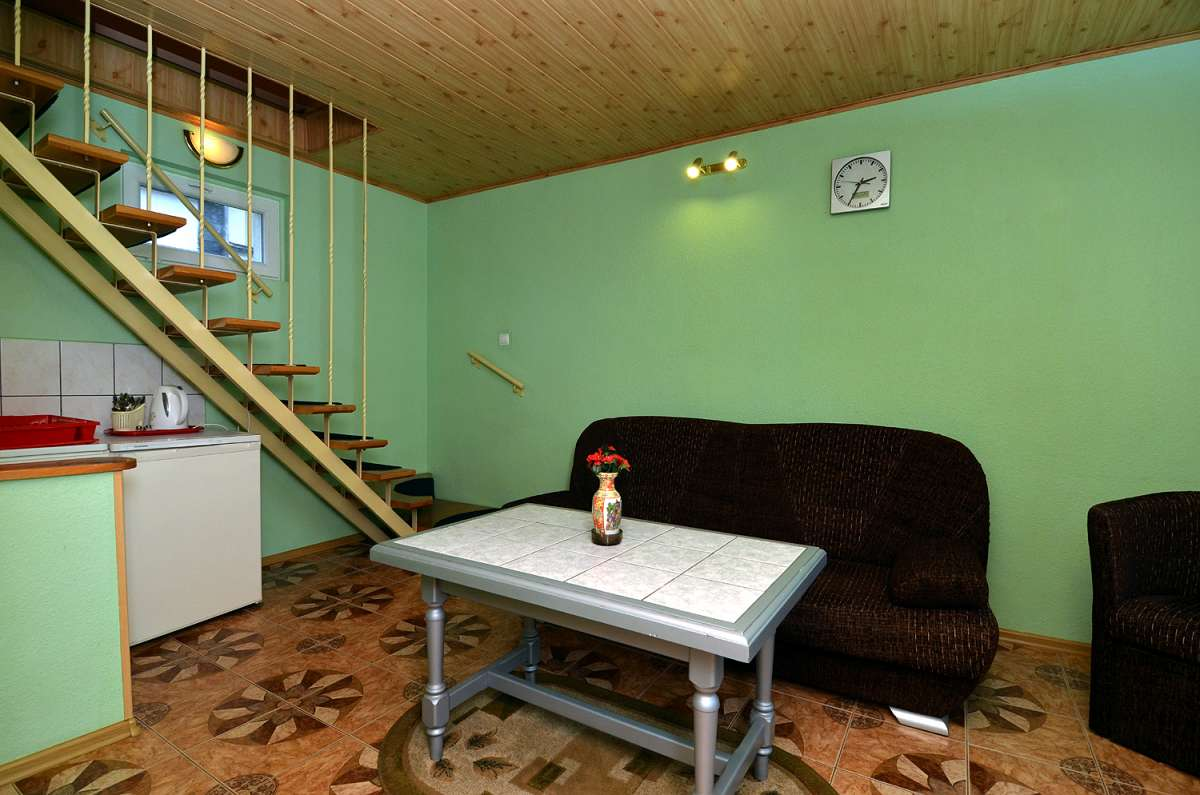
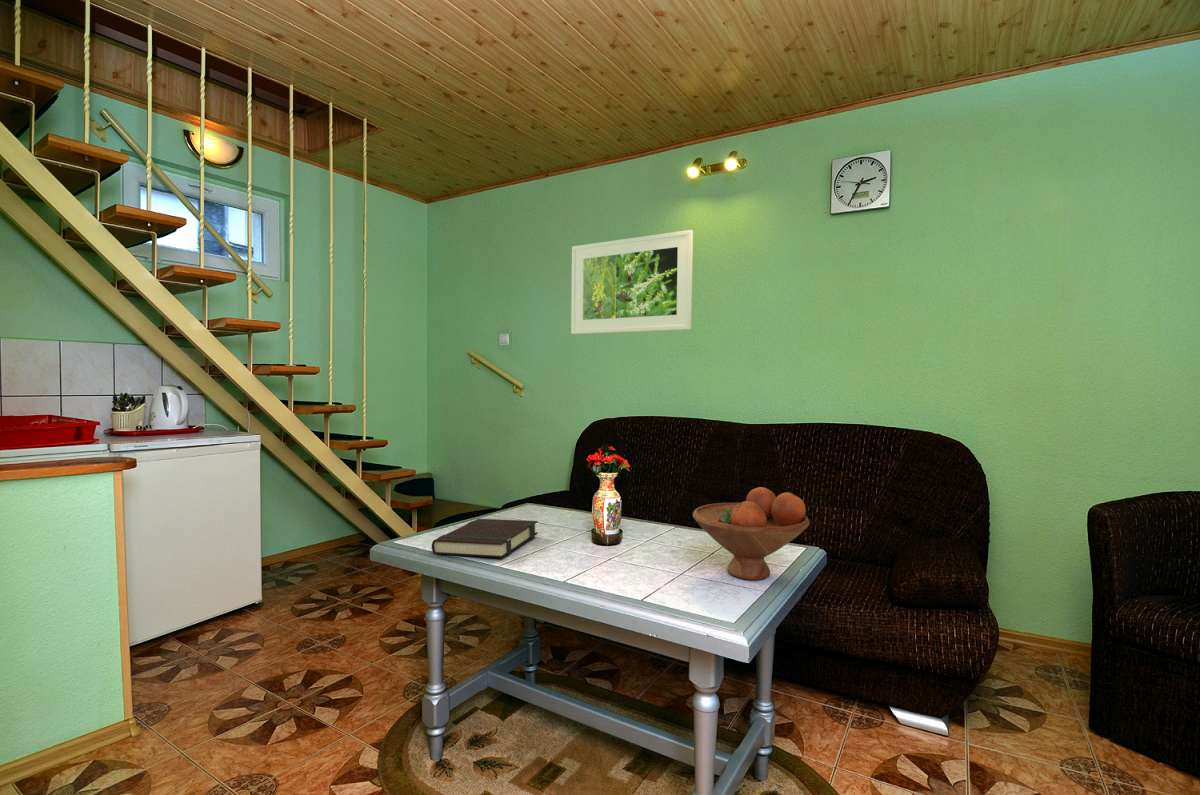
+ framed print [570,229,694,335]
+ book [431,518,539,559]
+ fruit bowl [692,486,811,581]
